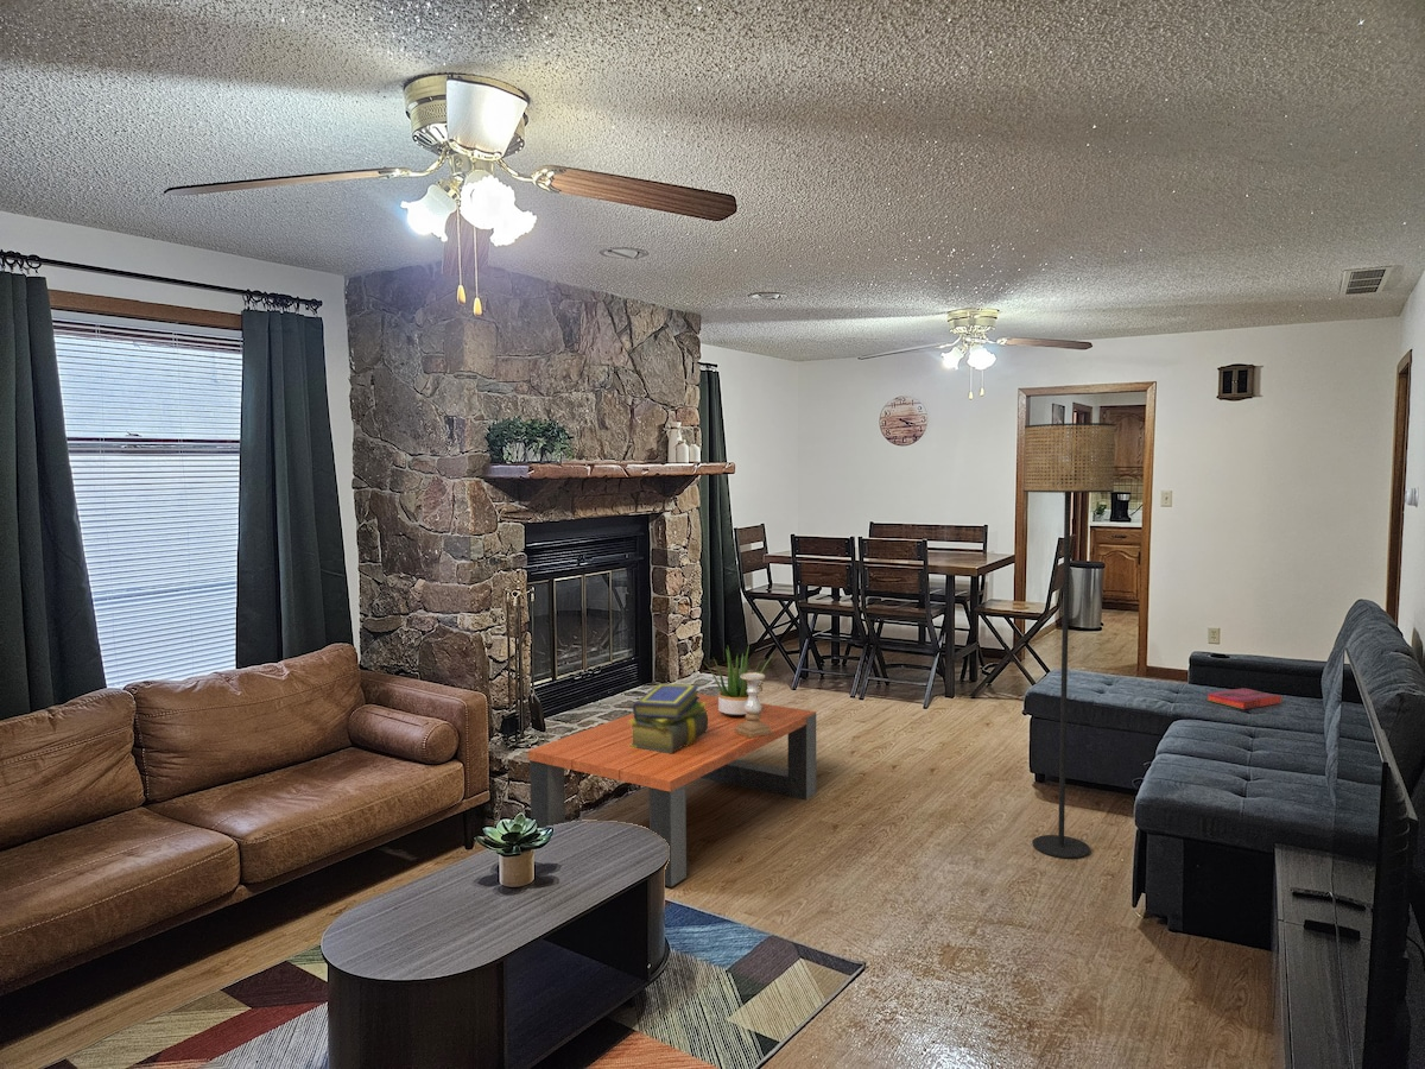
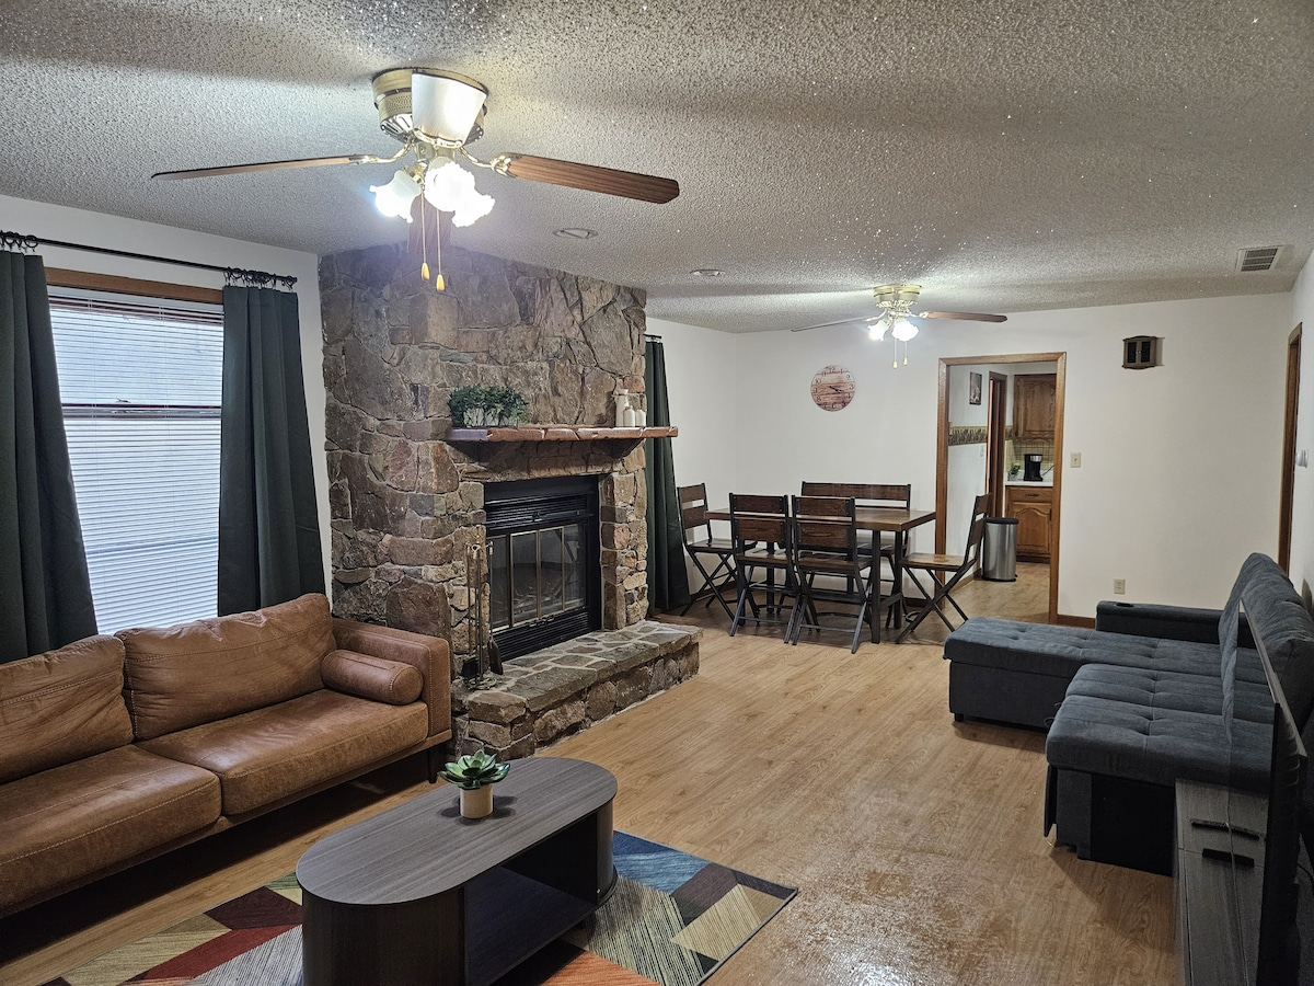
- candle holder [735,671,771,739]
- stack of books [628,683,708,753]
- floor lamp [1022,422,1116,860]
- coffee table [527,692,817,888]
- potted plant [704,644,773,717]
- hardback book [1205,687,1282,710]
